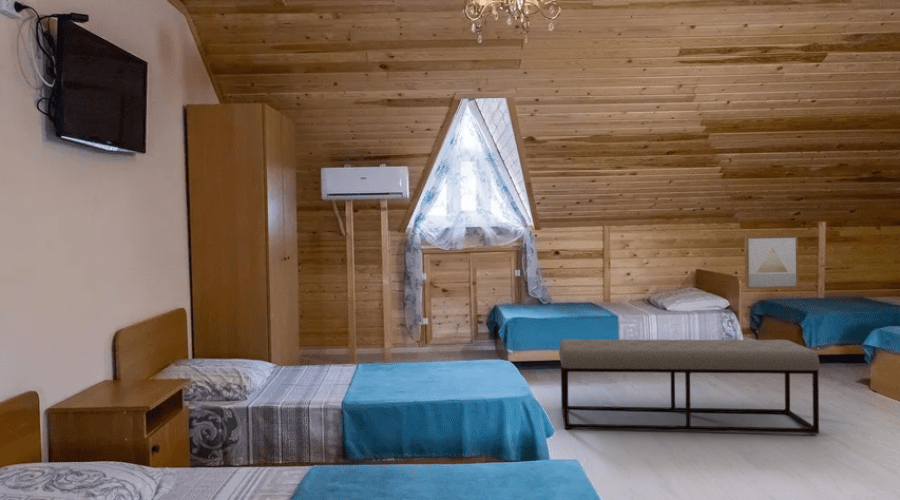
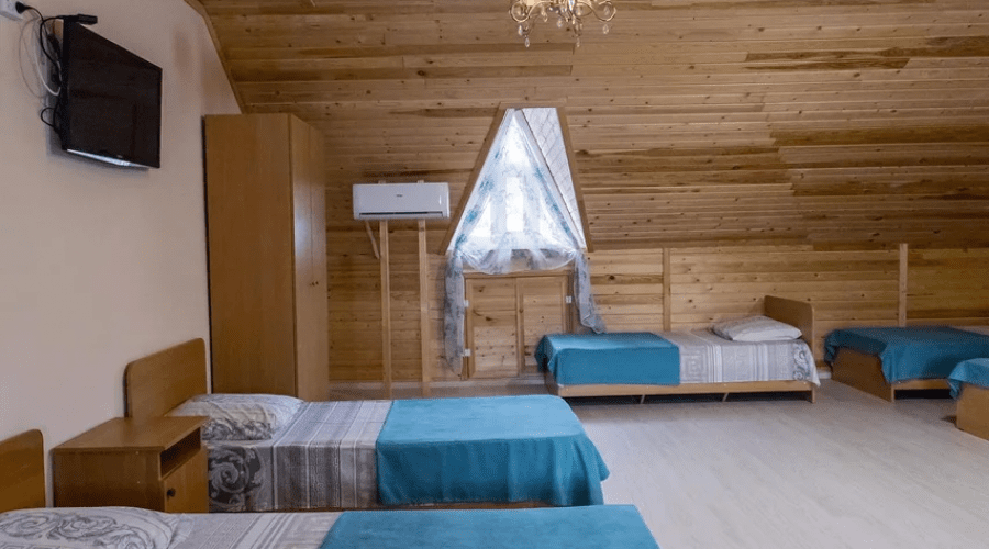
- bench [558,338,821,435]
- wall art [744,235,799,290]
